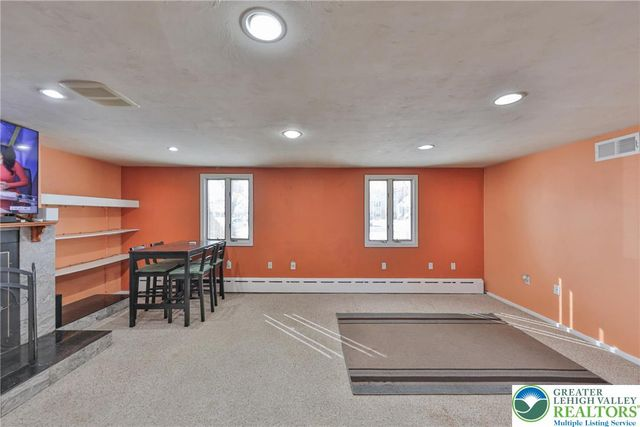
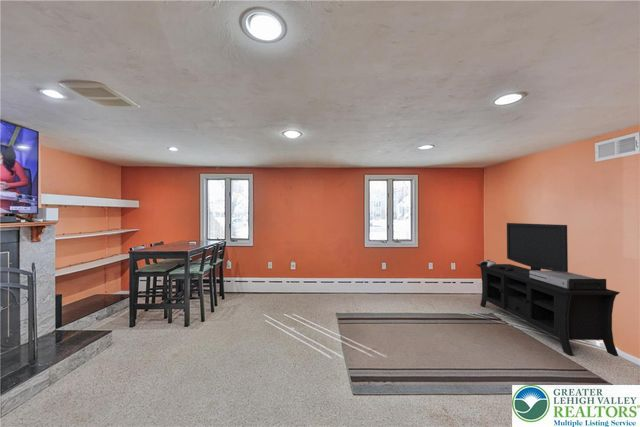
+ media console [475,222,621,357]
